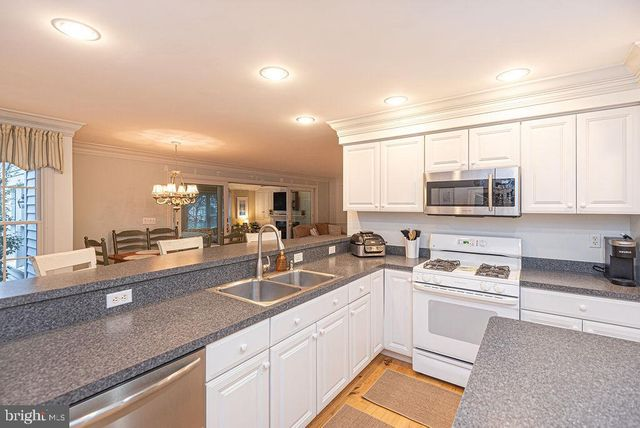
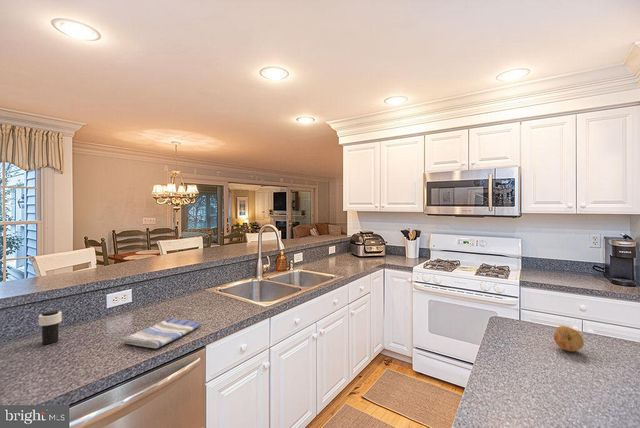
+ dish towel [122,317,202,349]
+ cup [38,310,63,345]
+ fruit [553,325,585,352]
